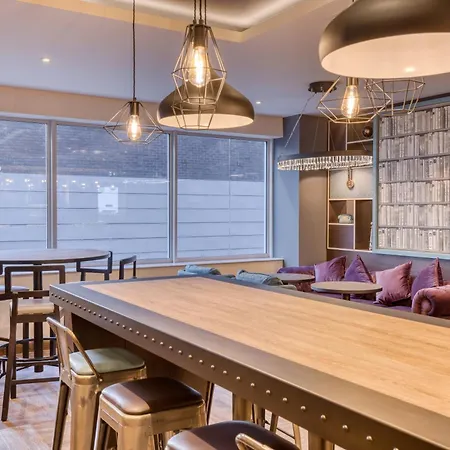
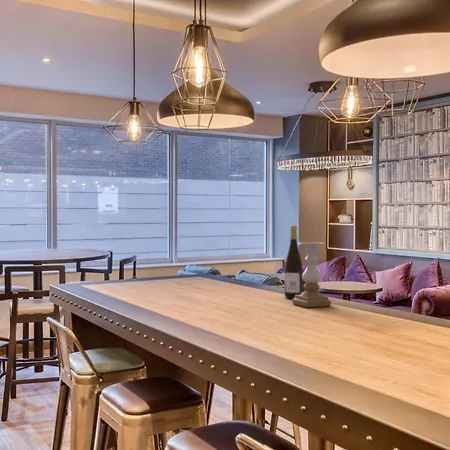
+ wine bottle [284,225,304,299]
+ candle holder [292,241,332,308]
